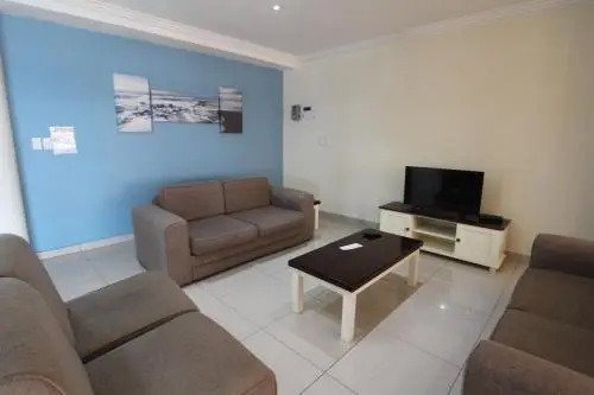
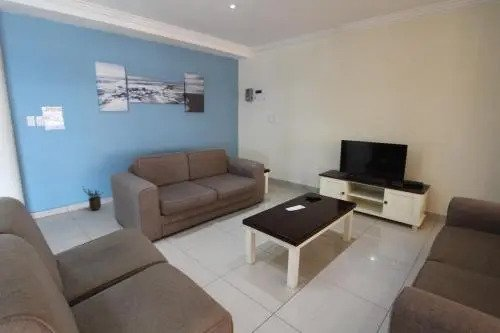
+ potted plant [81,185,105,211]
